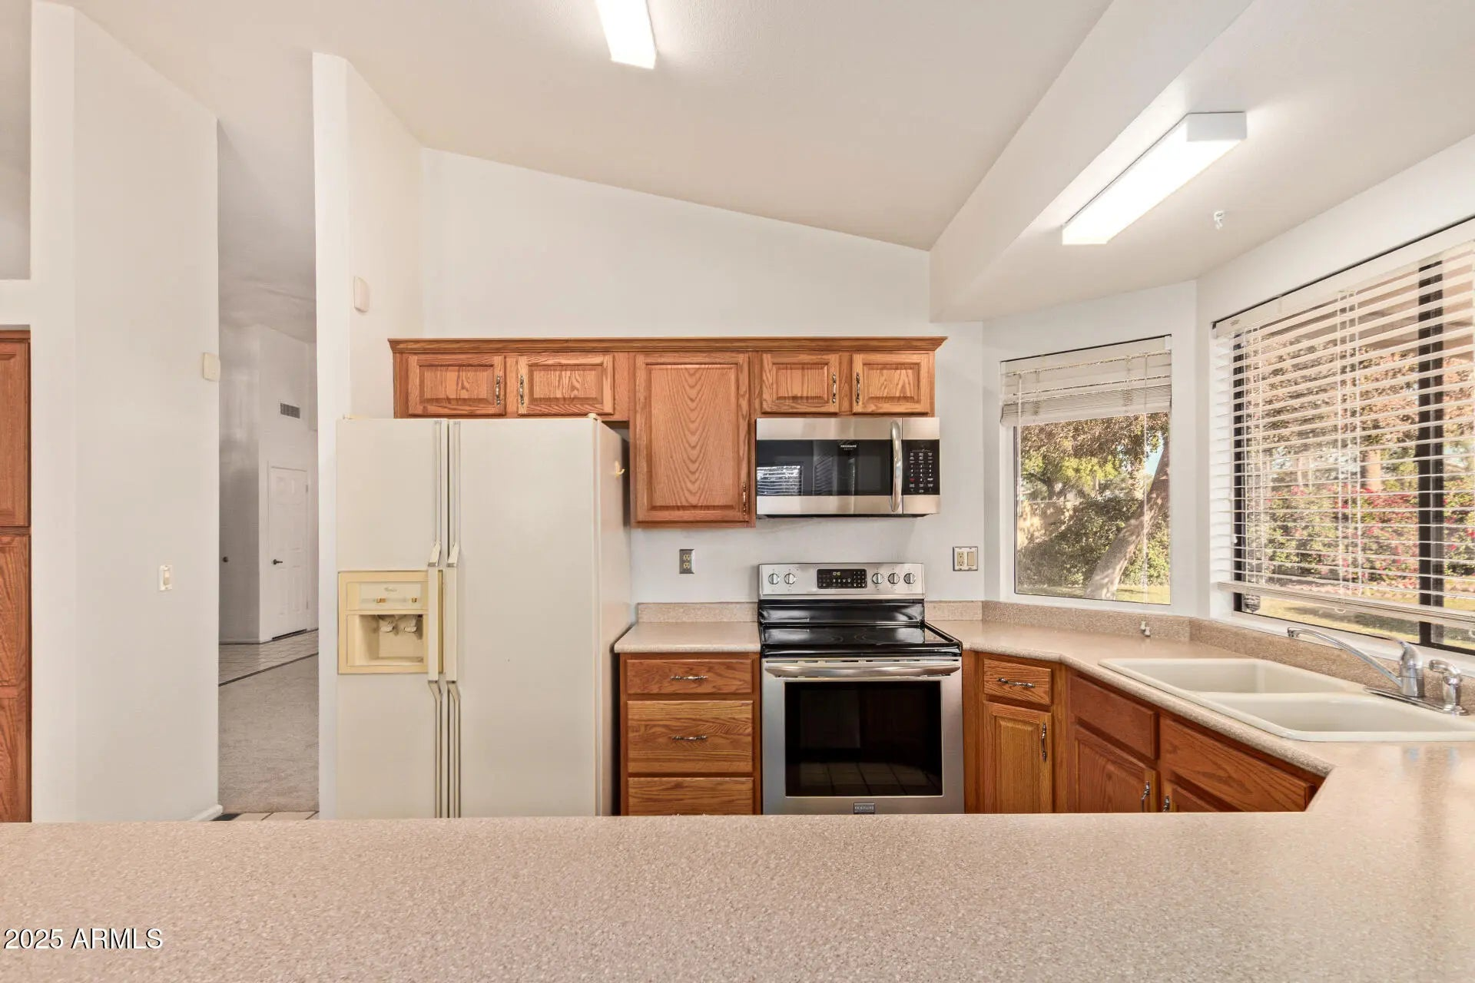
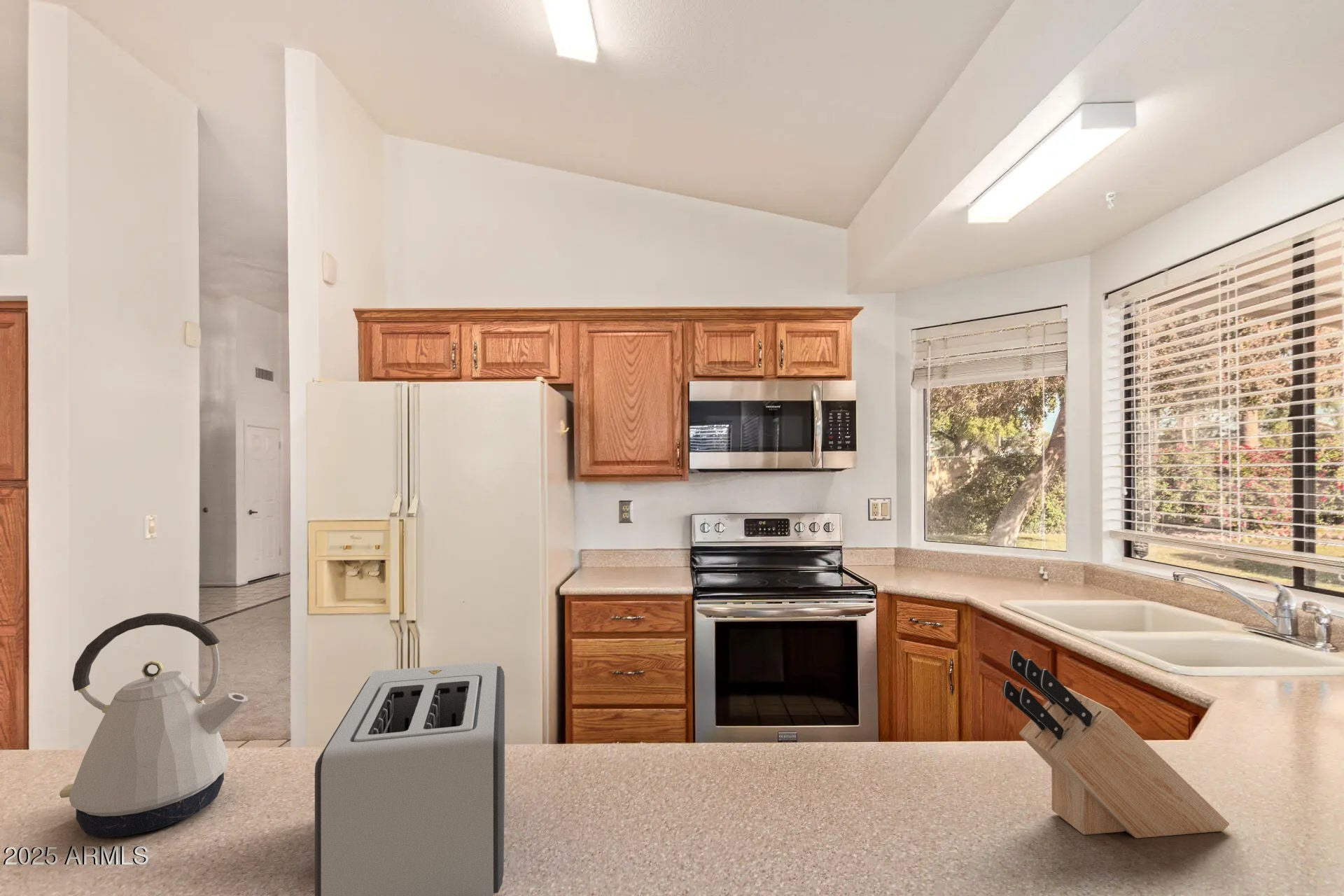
+ toaster [314,661,505,896]
+ knife block [1002,649,1230,839]
+ kettle [59,612,248,838]
